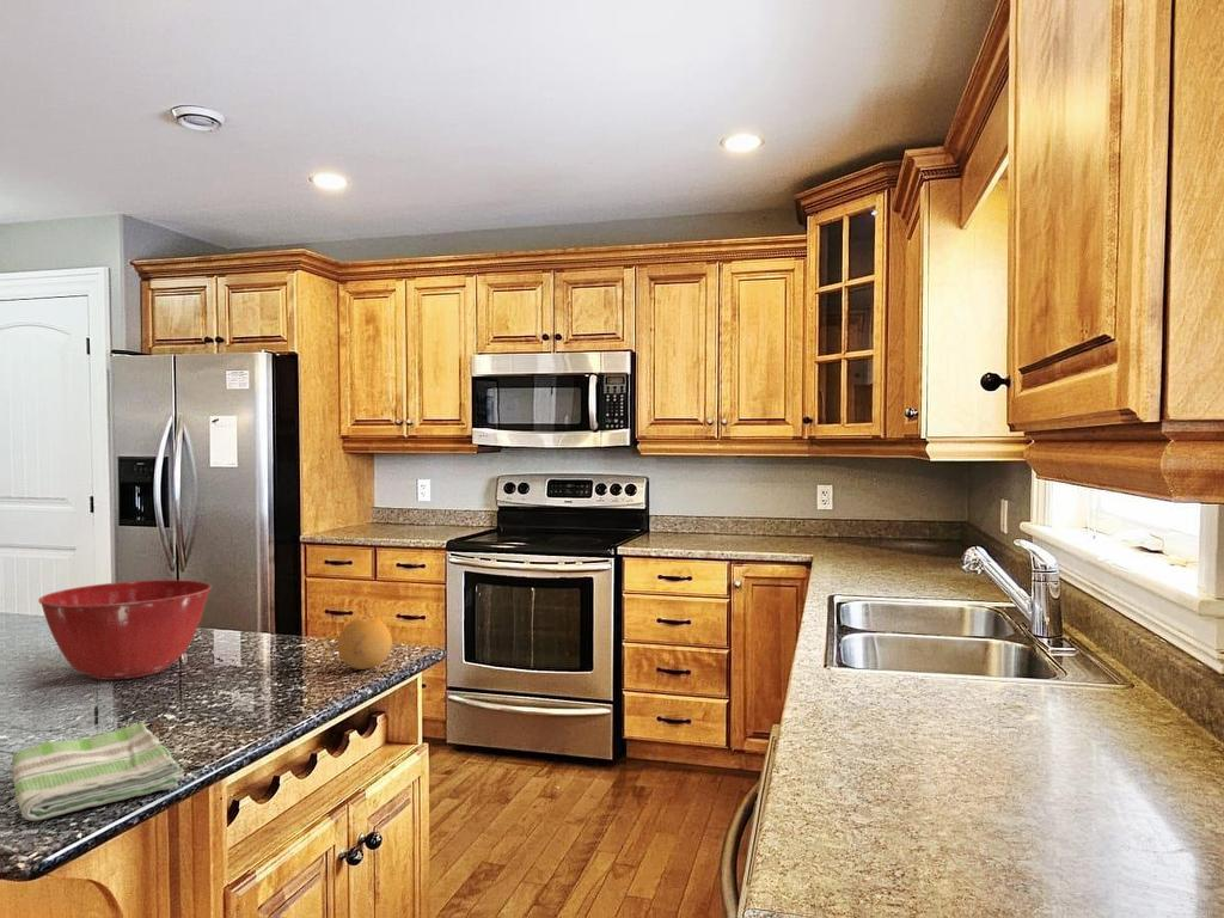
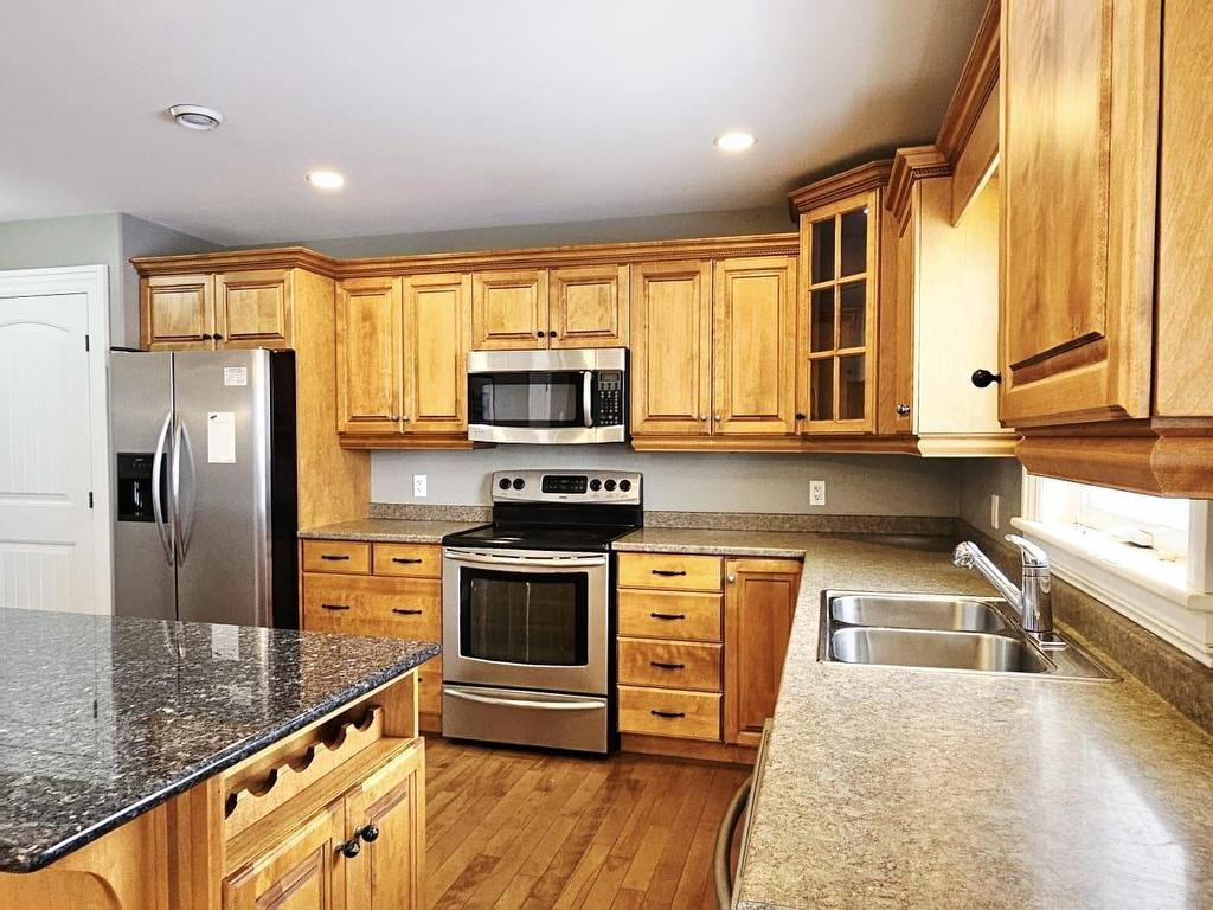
- mixing bowl [37,579,213,680]
- fruit [336,616,393,671]
- dish towel [11,722,185,821]
